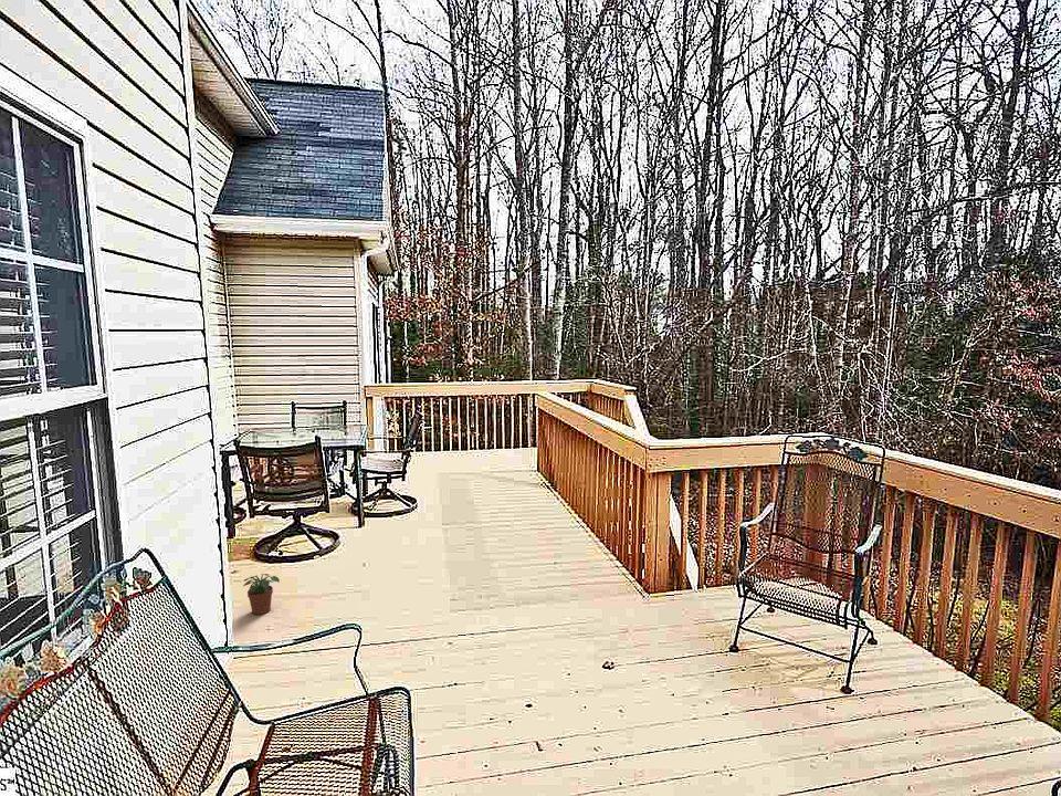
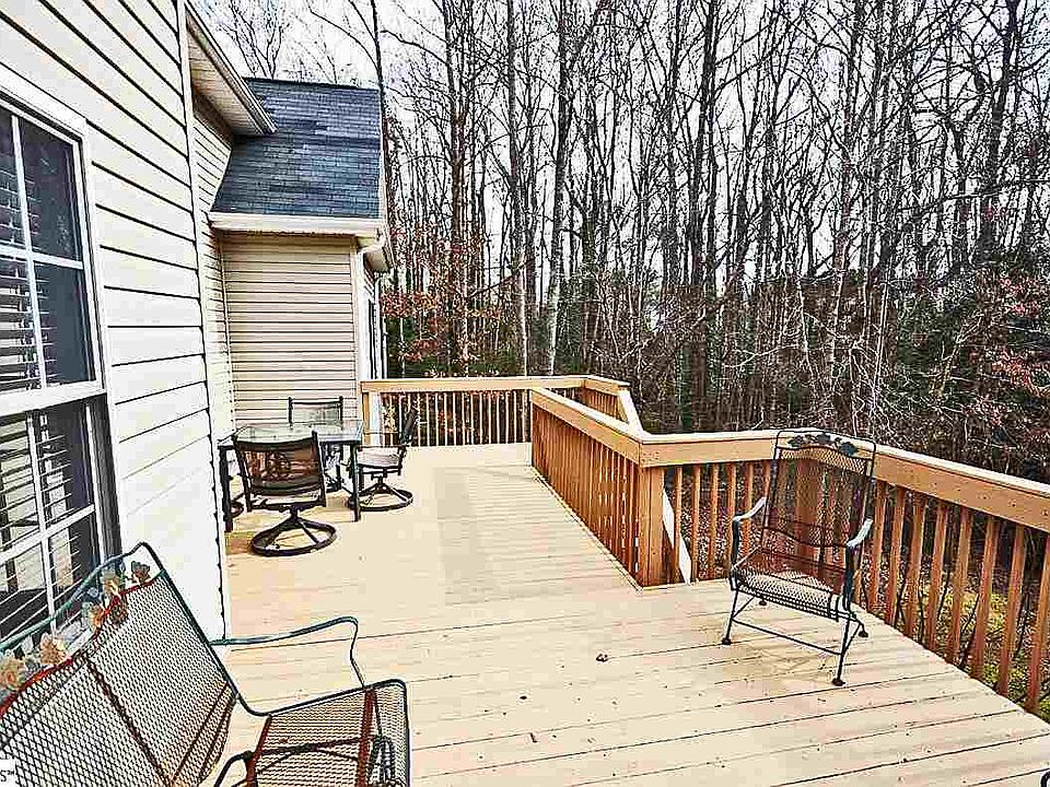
- potted plant [242,573,281,616]
